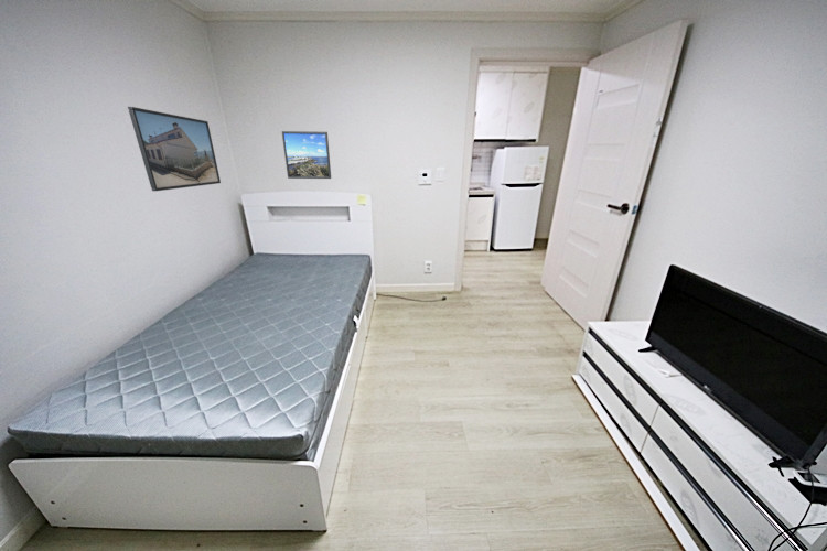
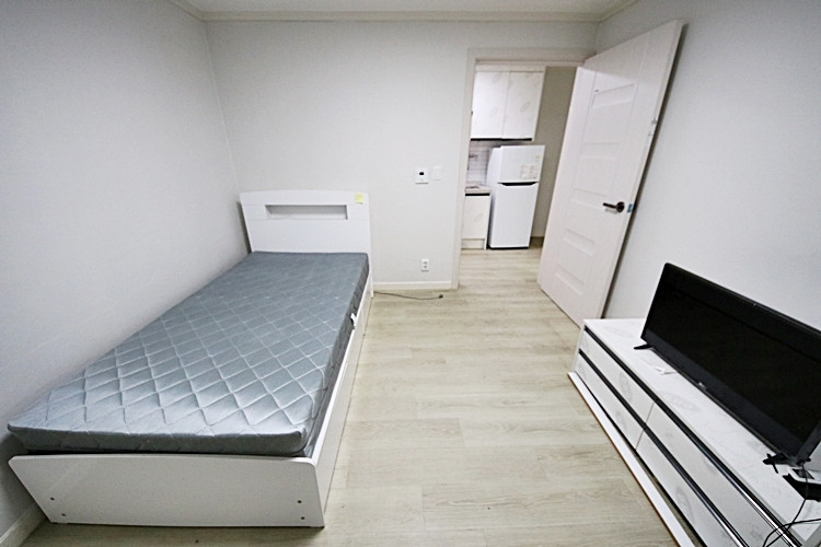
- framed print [281,130,332,180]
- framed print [127,106,222,192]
